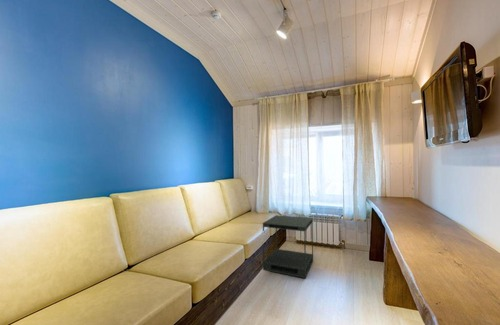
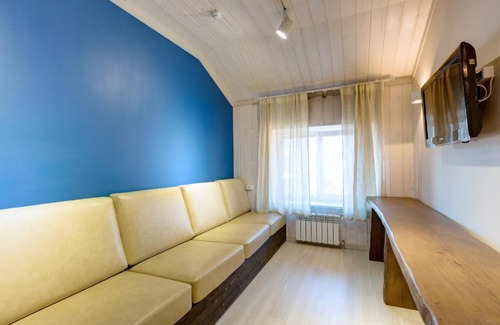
- side table [262,214,314,279]
